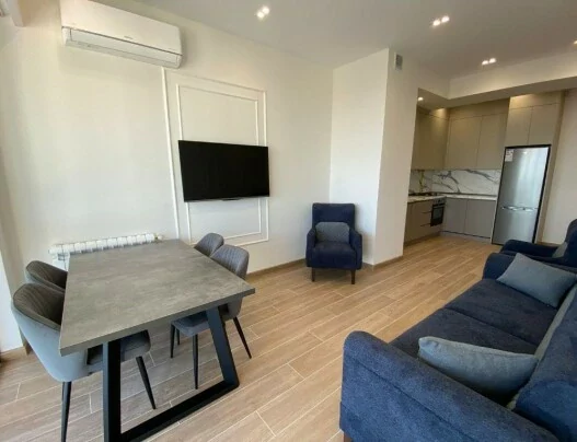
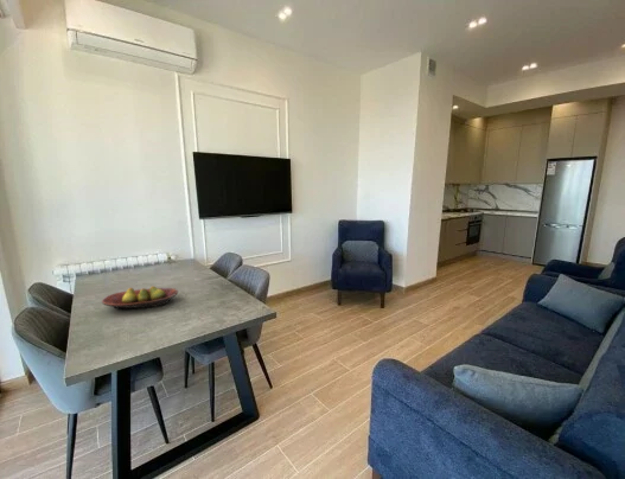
+ fruit bowl [101,285,179,311]
